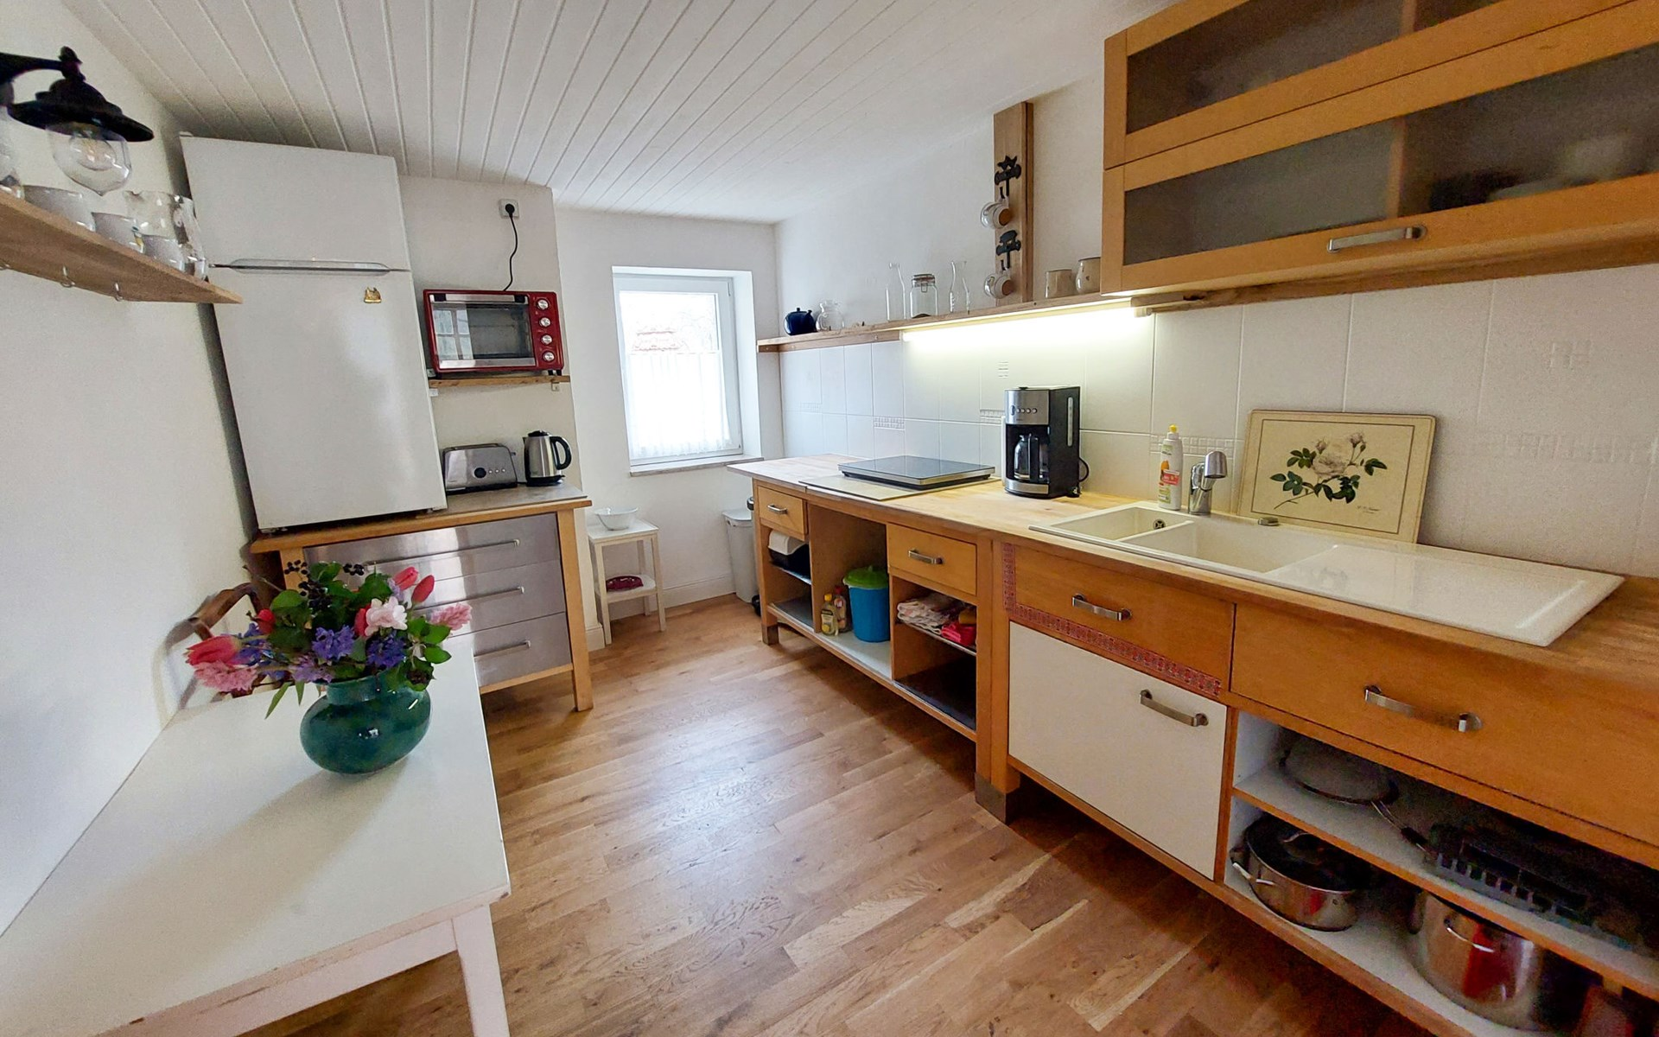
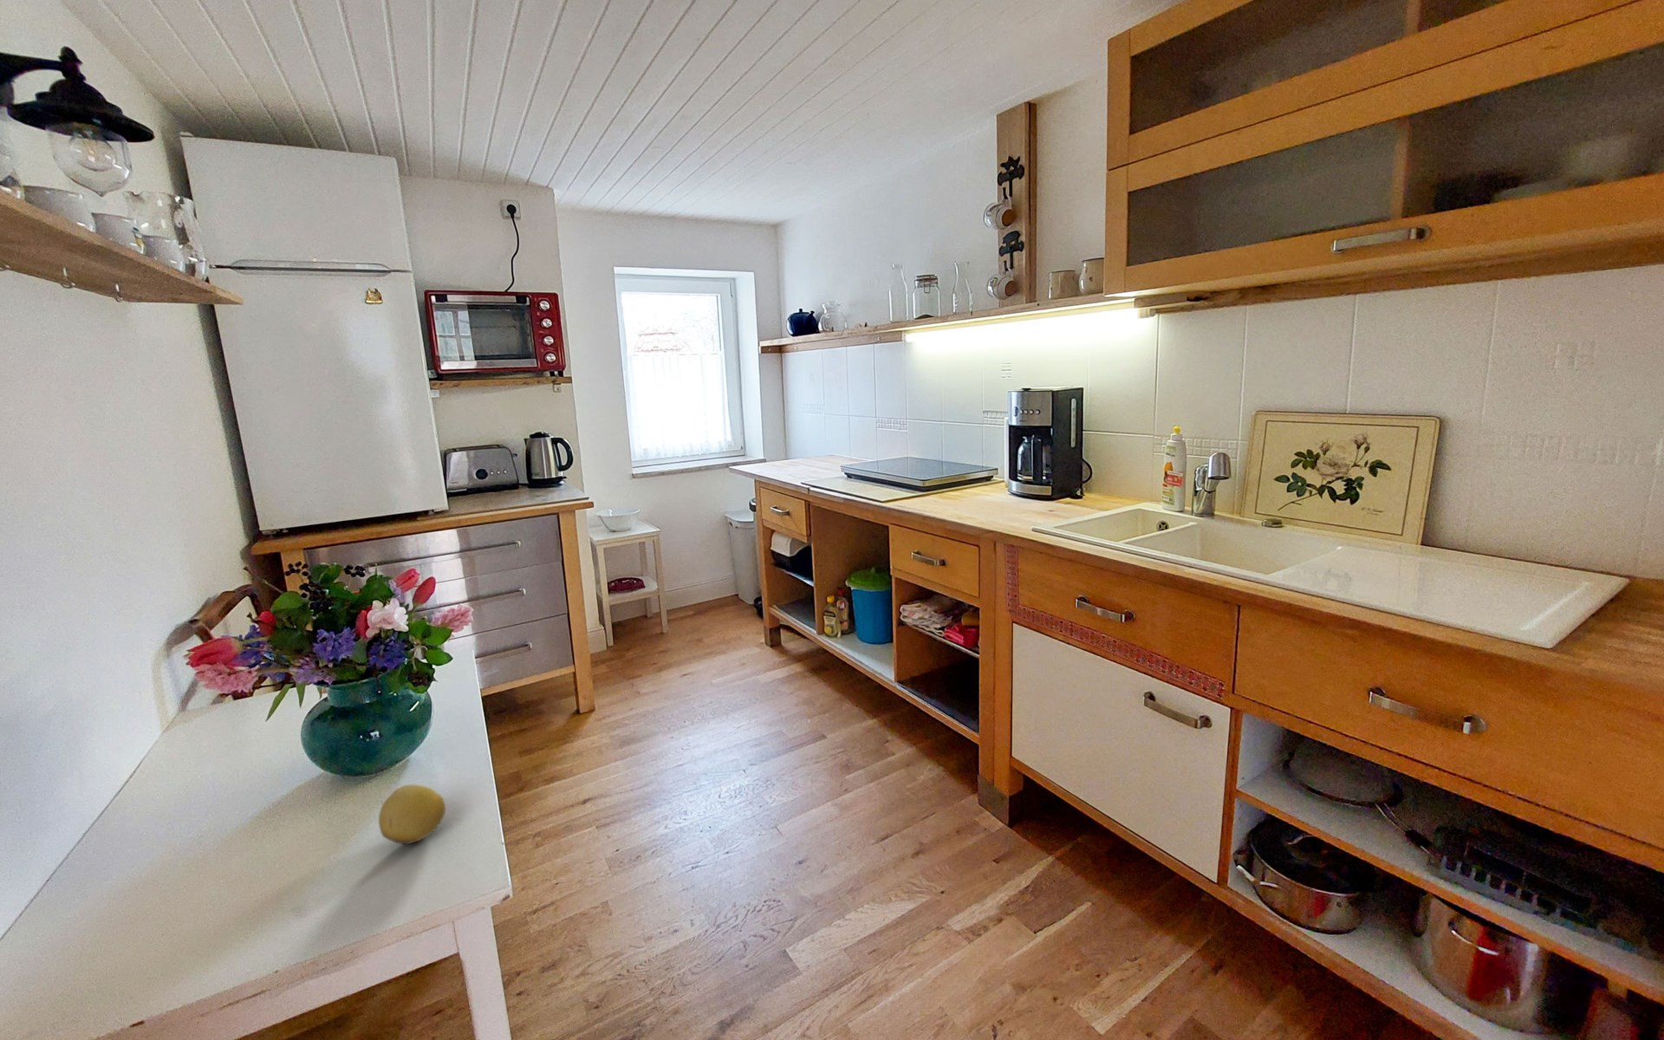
+ fruit [377,784,447,845]
